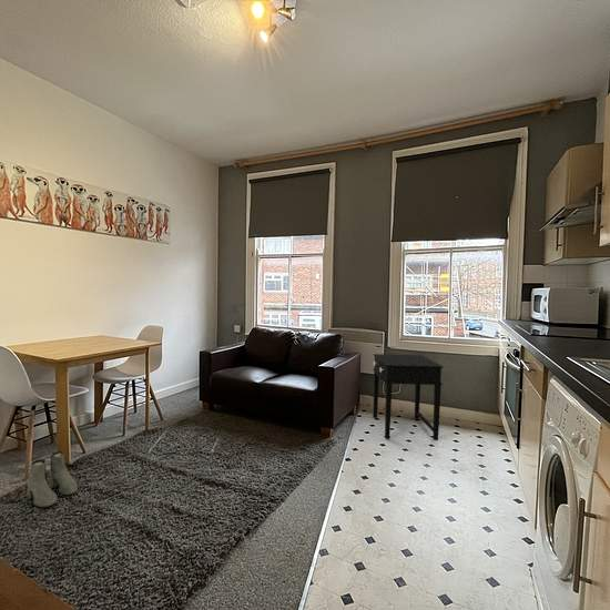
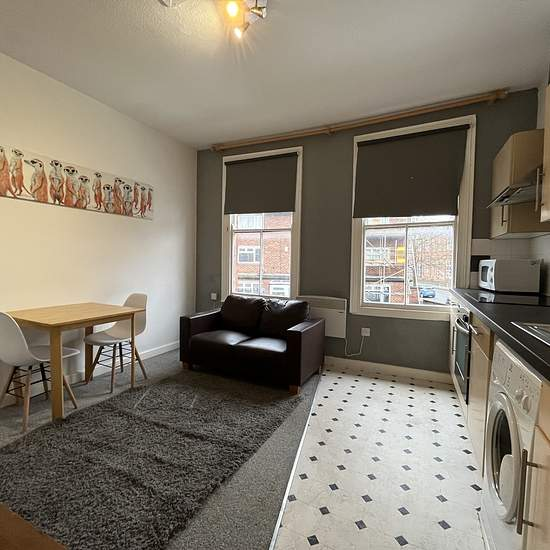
- boots [27,450,79,508]
- side table [373,353,444,440]
